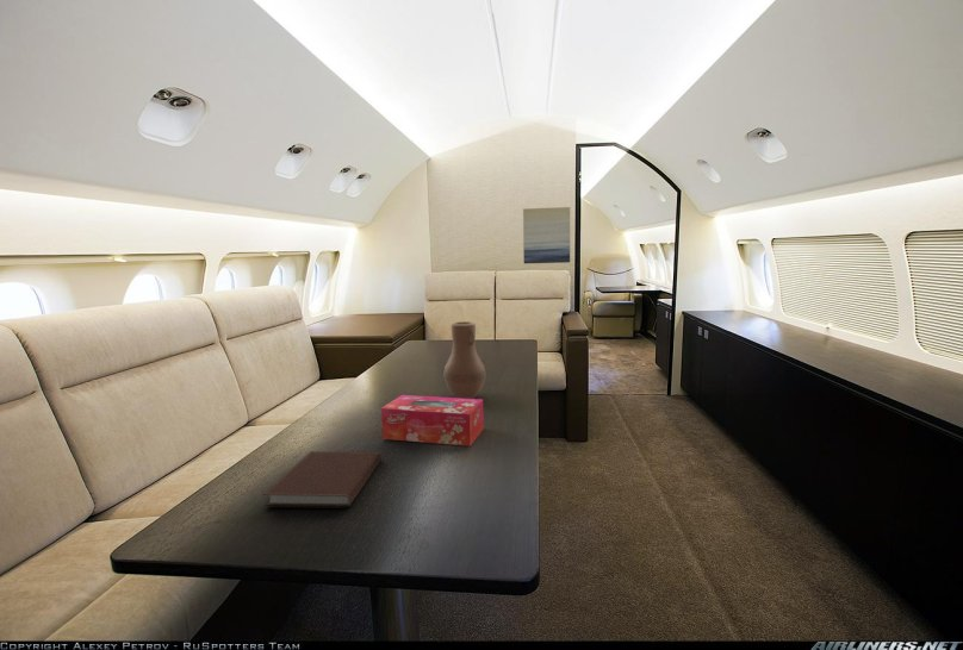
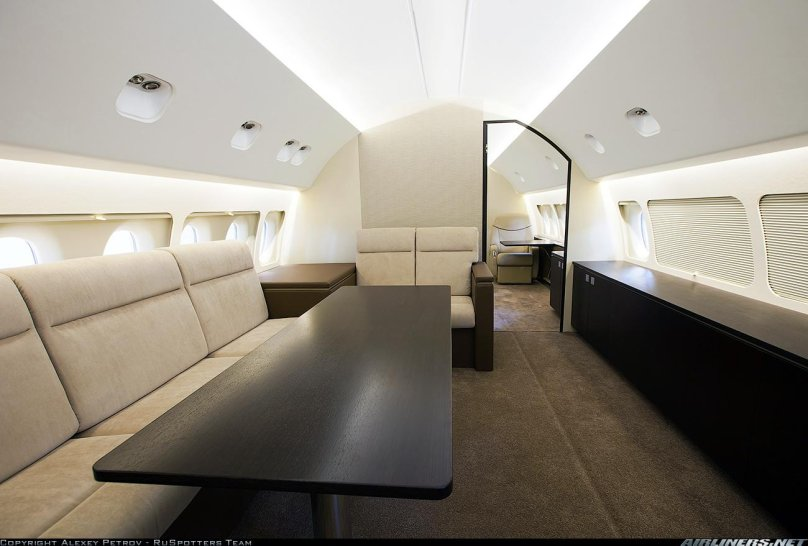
- vase [442,321,487,399]
- wall art [522,206,571,264]
- tissue box [380,394,485,448]
- notebook [262,450,383,510]
